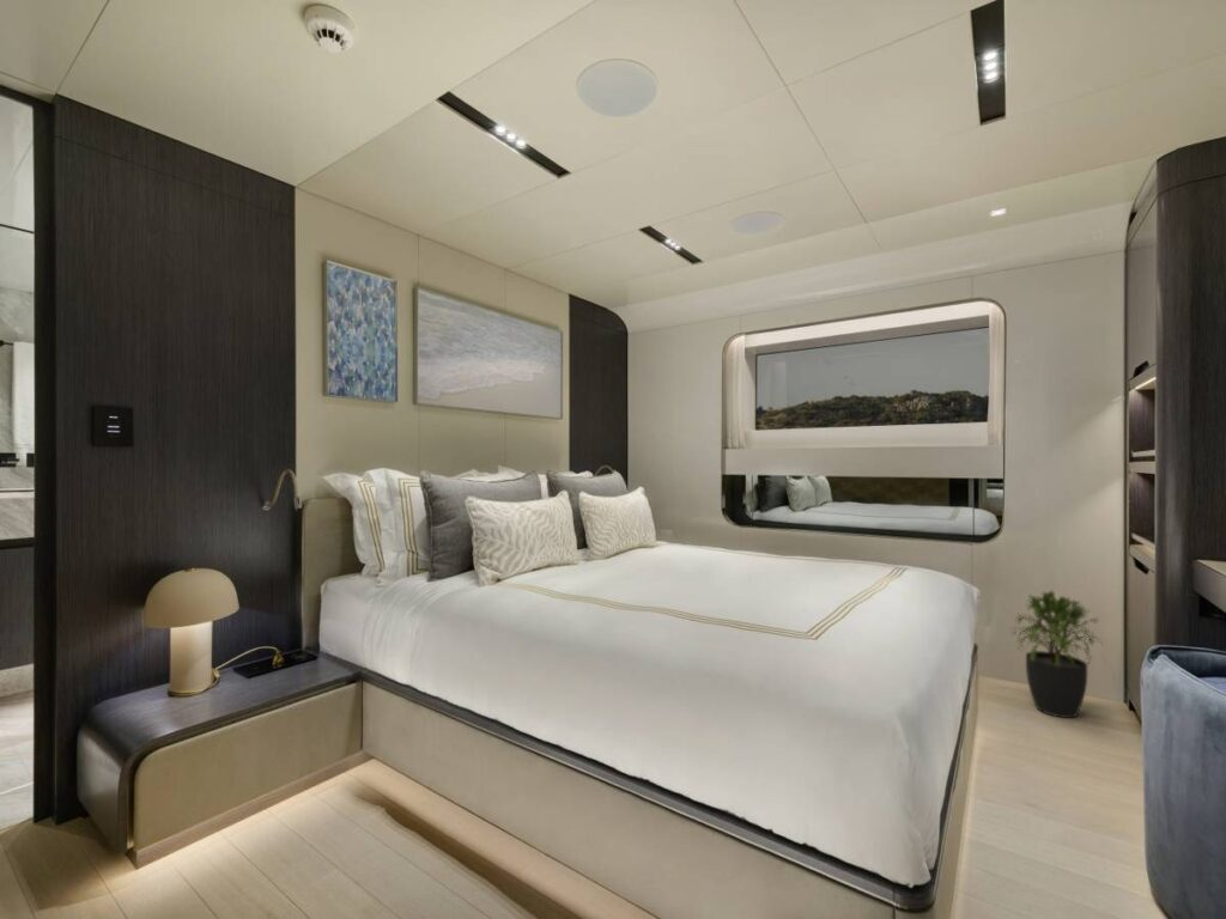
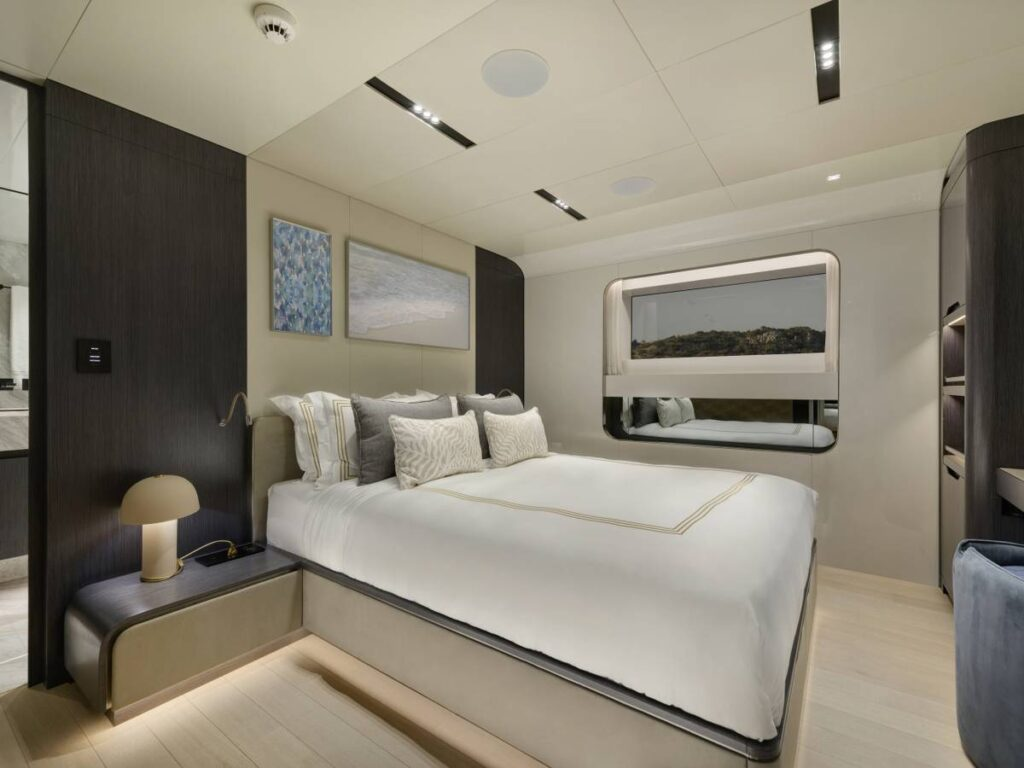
- potted plant [1010,589,1106,719]
